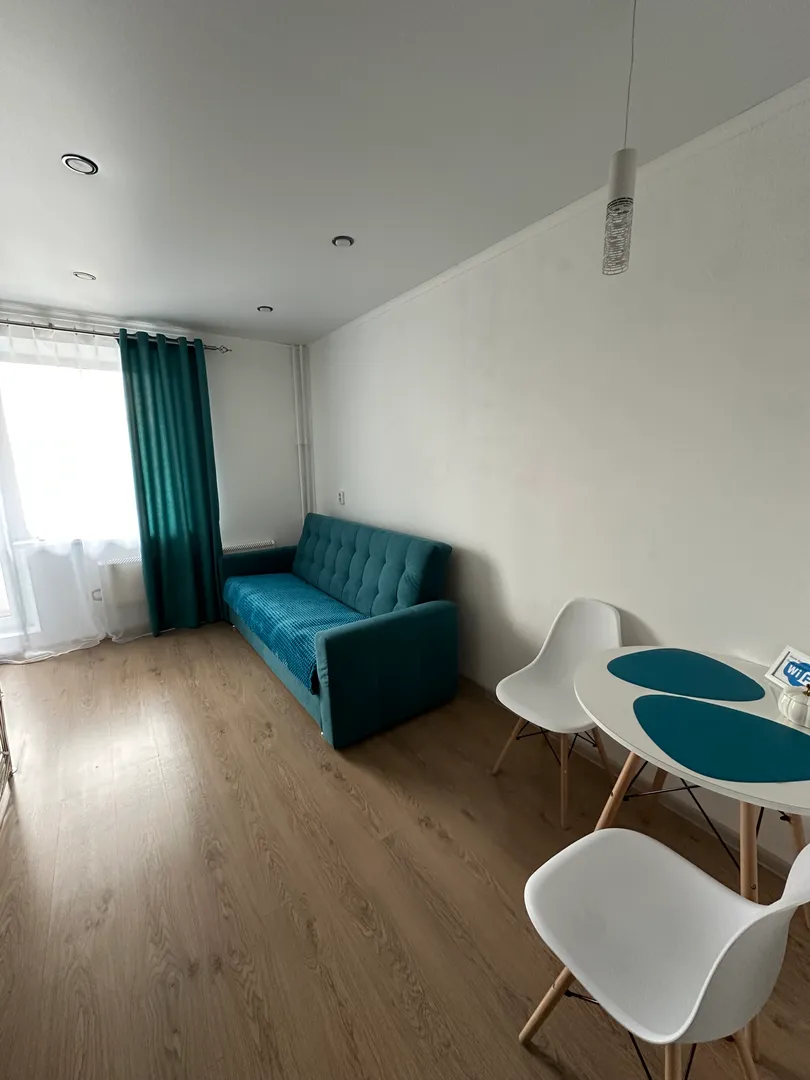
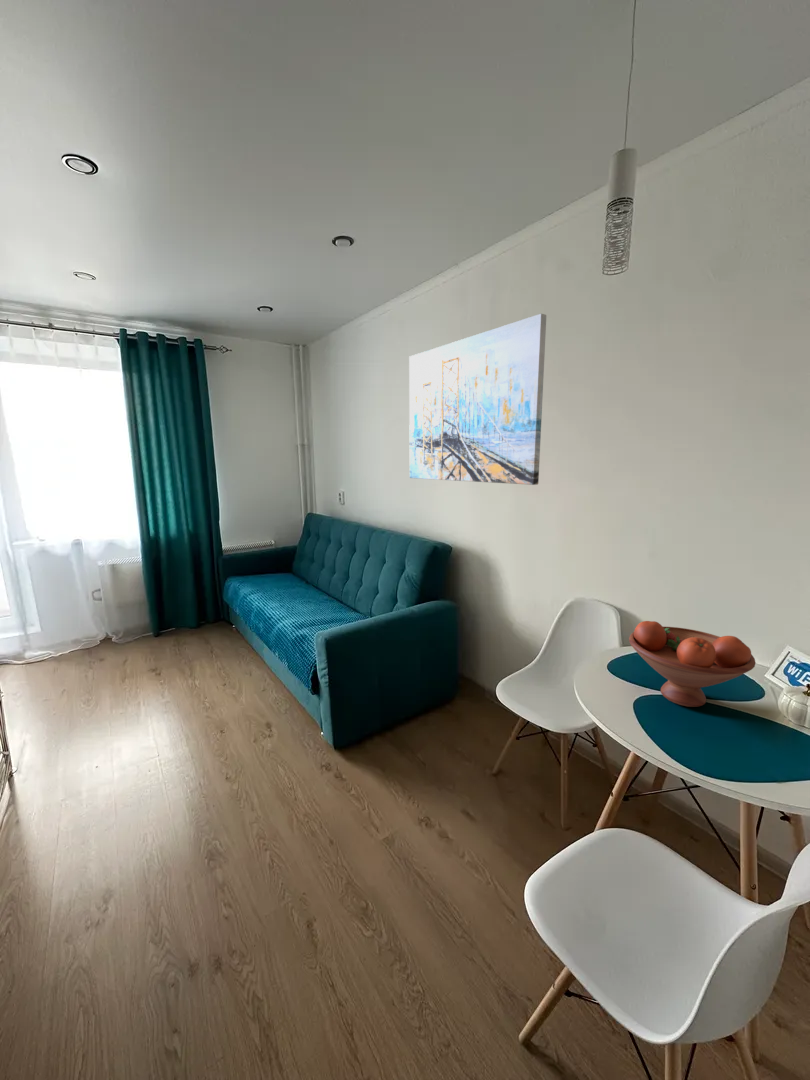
+ wall art [408,313,547,486]
+ fruit bowl [628,620,757,708]
